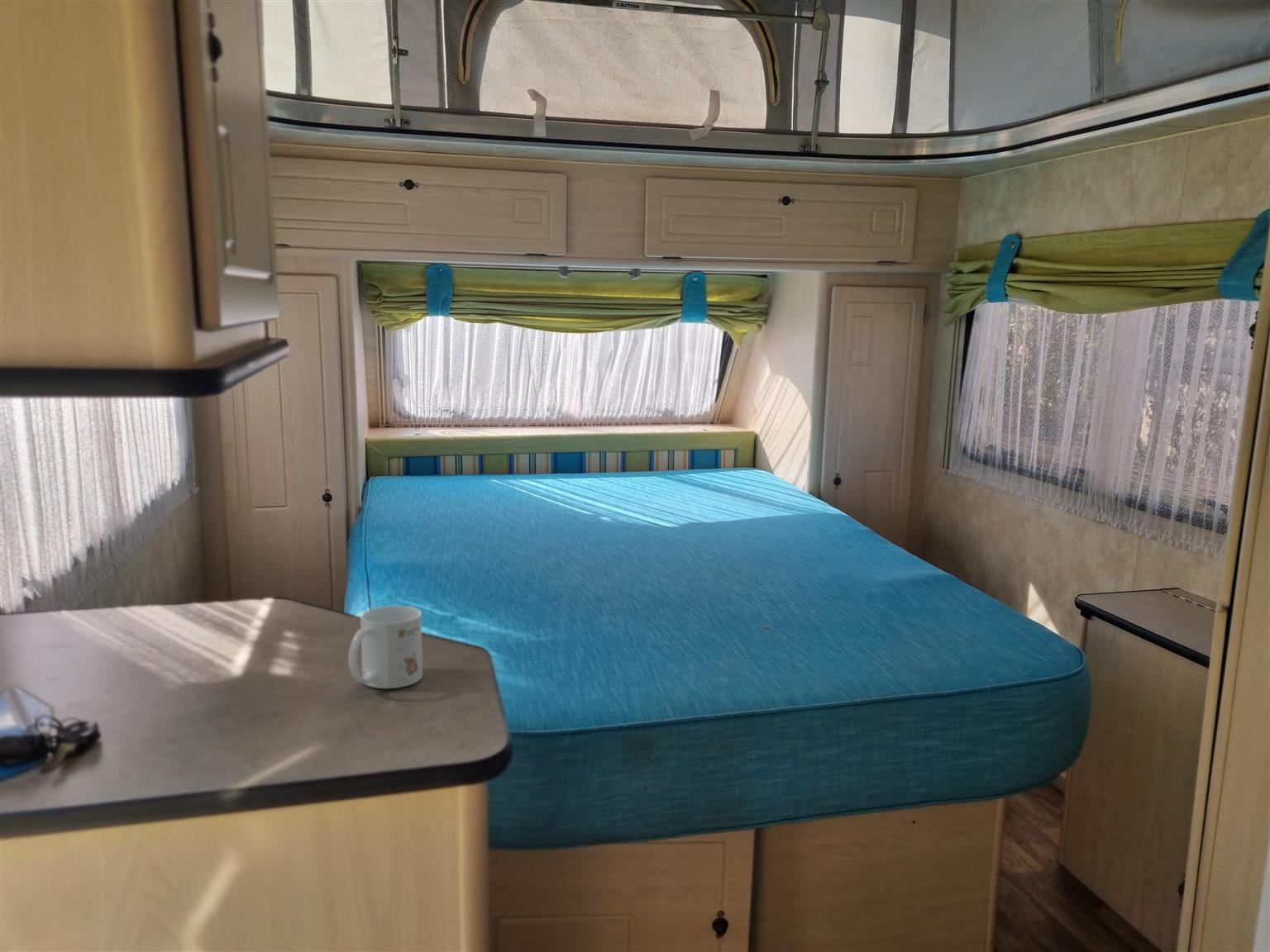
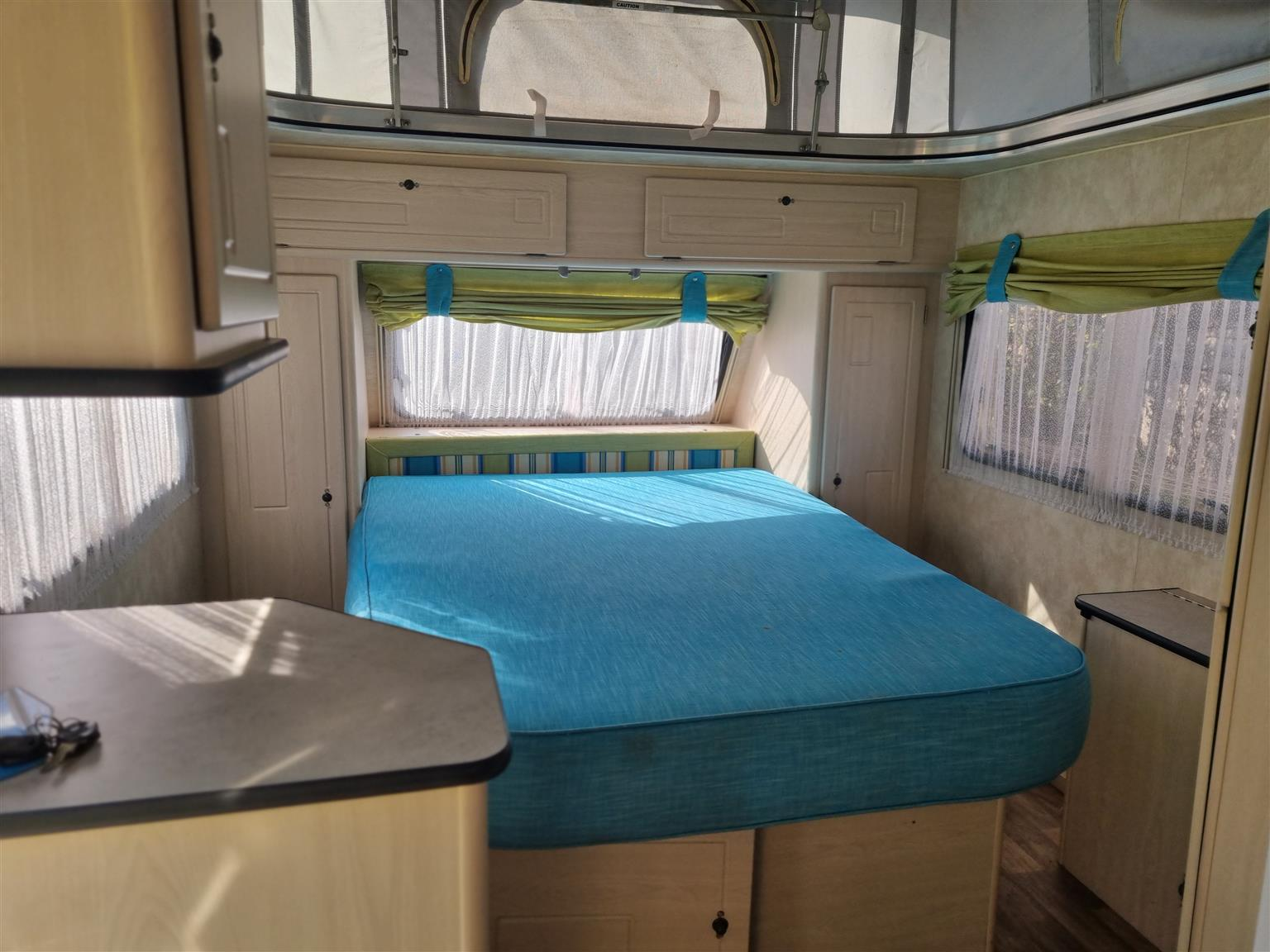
- mug [347,605,423,689]
